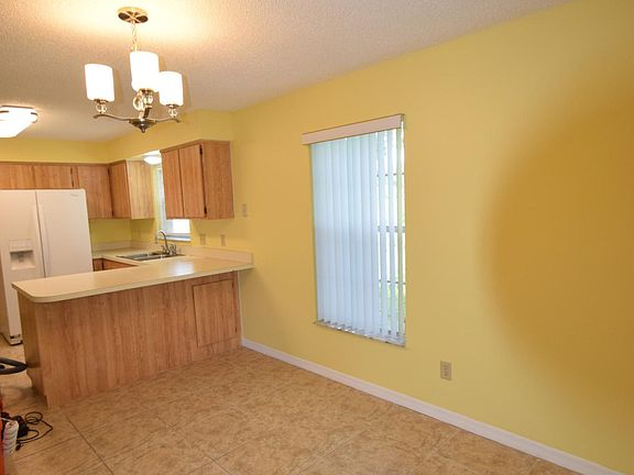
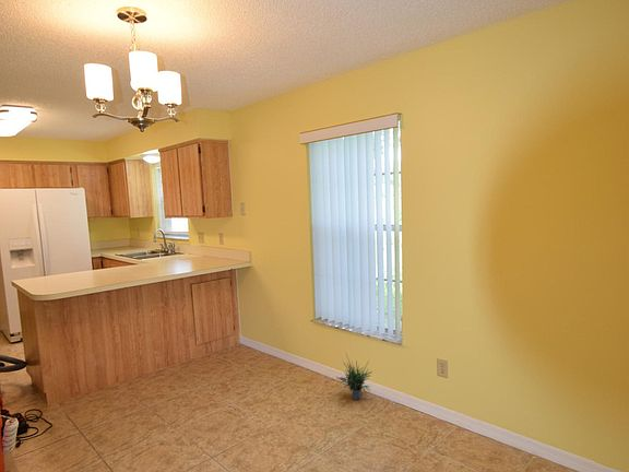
+ potted plant [335,351,372,401]
